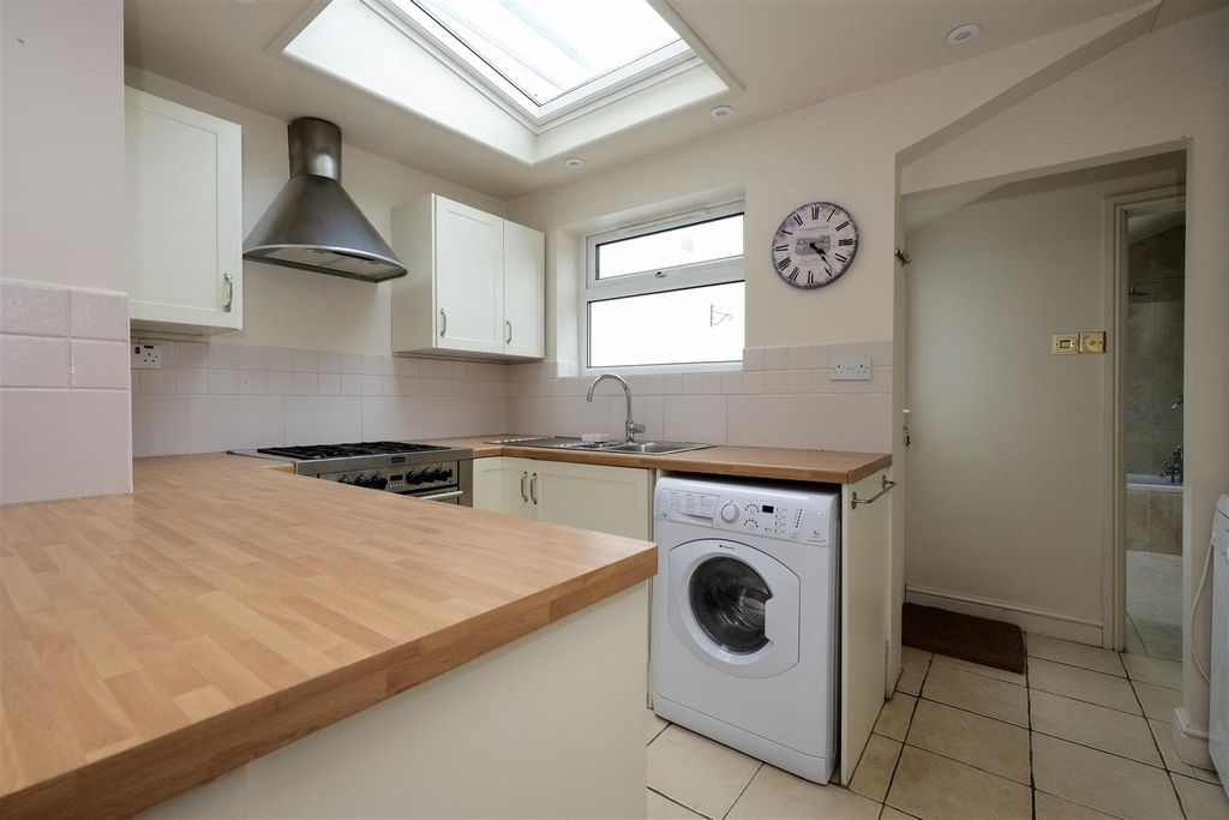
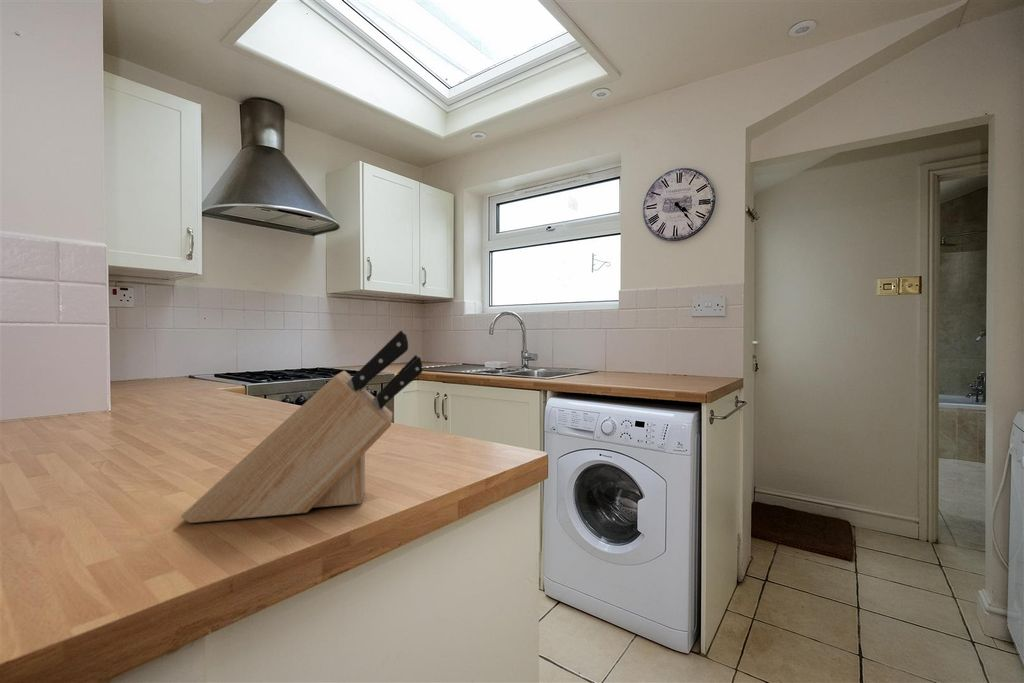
+ knife block [180,330,424,524]
